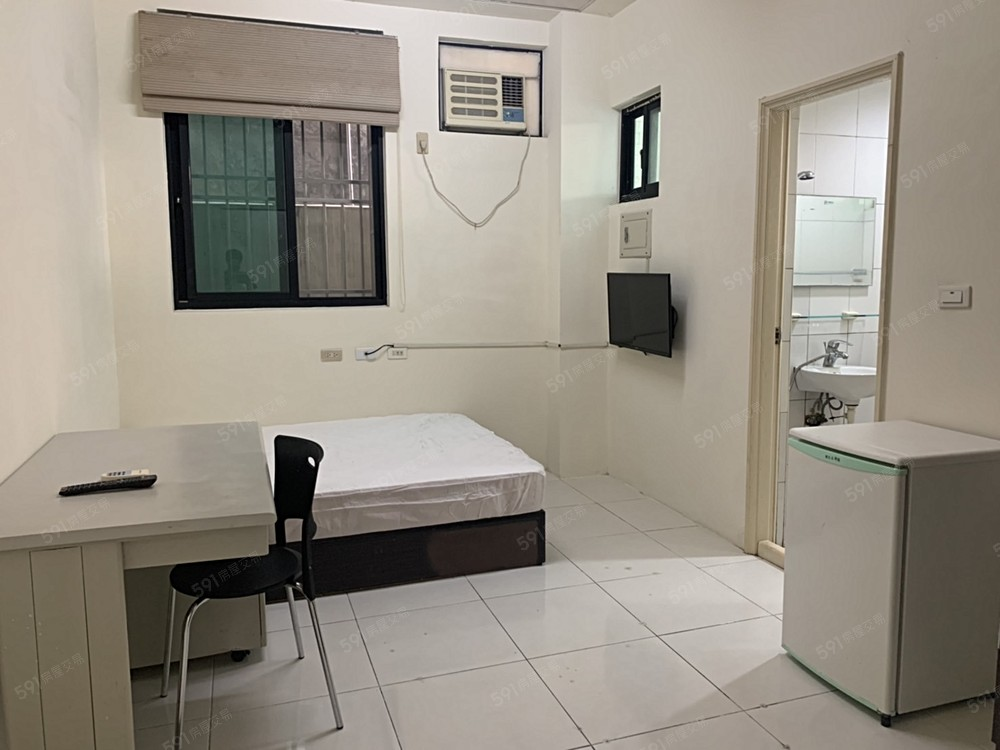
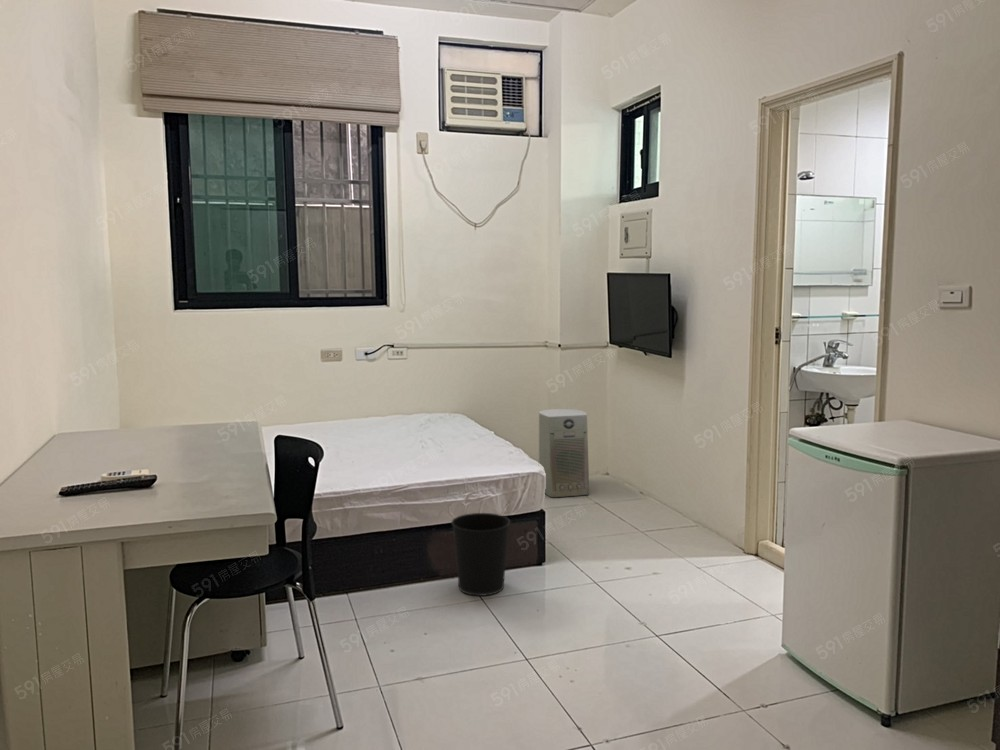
+ wastebasket [450,512,511,597]
+ fan [538,408,590,498]
